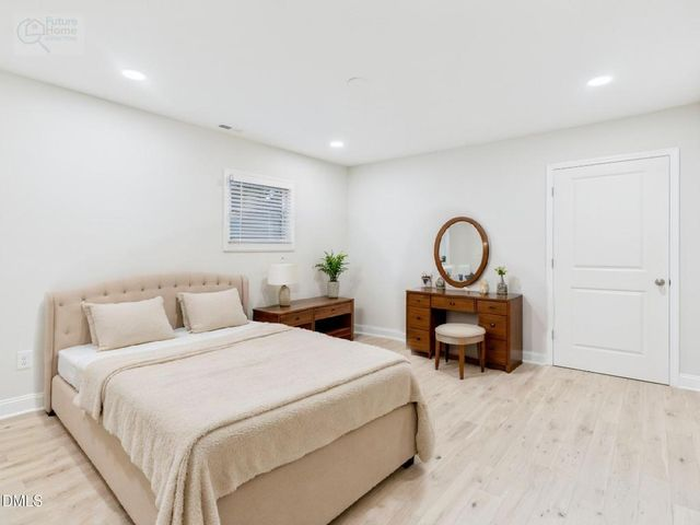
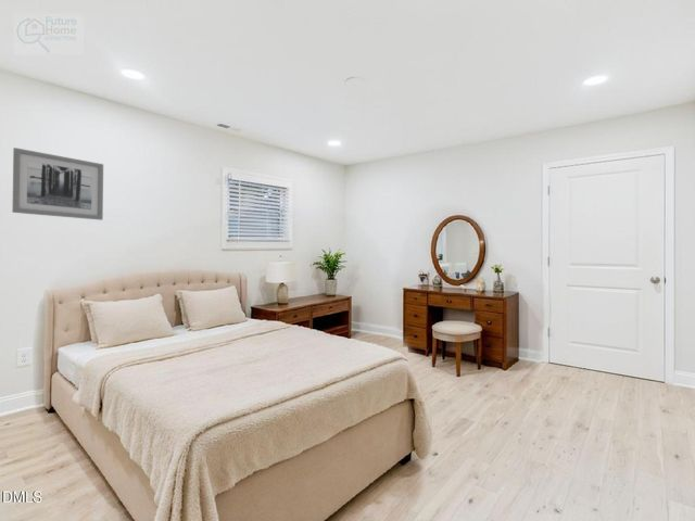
+ wall art [11,147,104,221]
